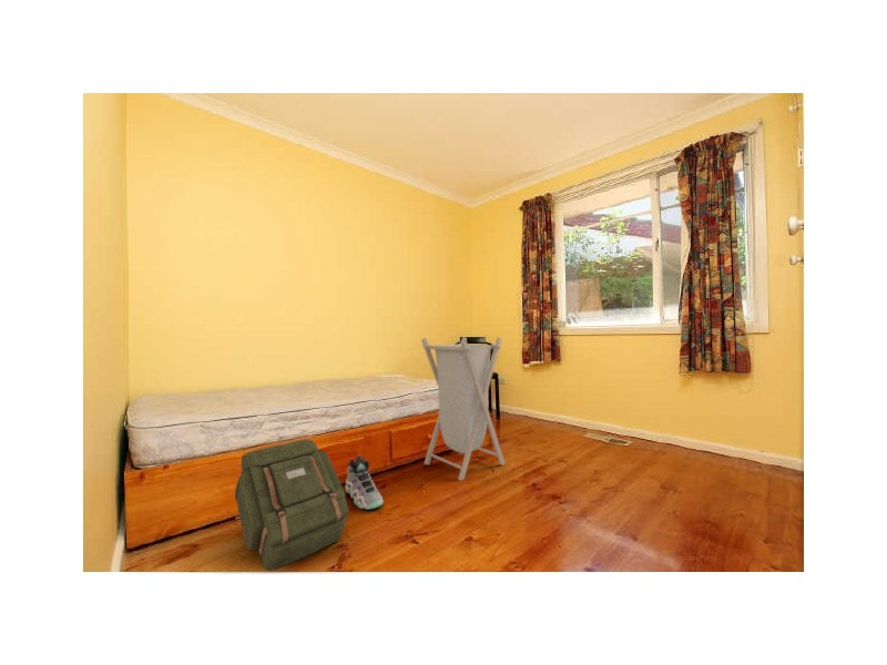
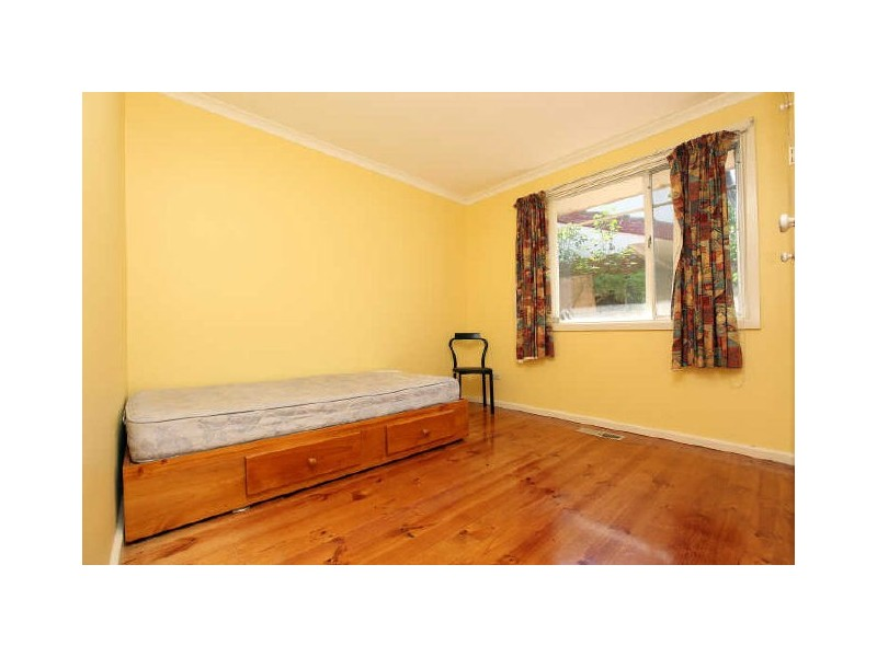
- backpack [234,438,350,572]
- laundry hamper [420,336,506,481]
- sneaker [345,453,385,510]
